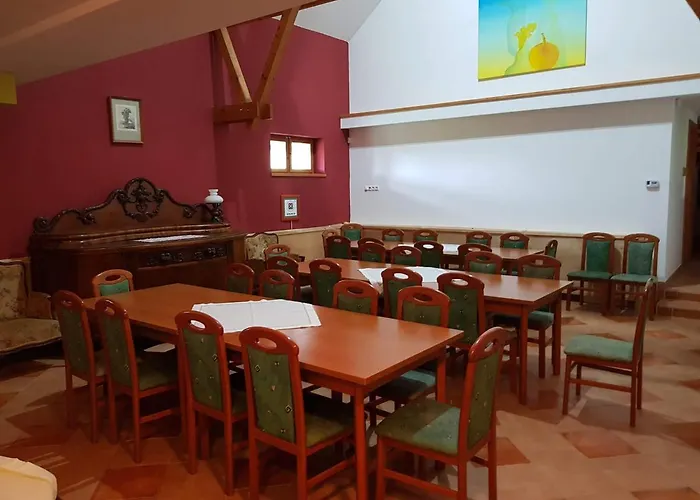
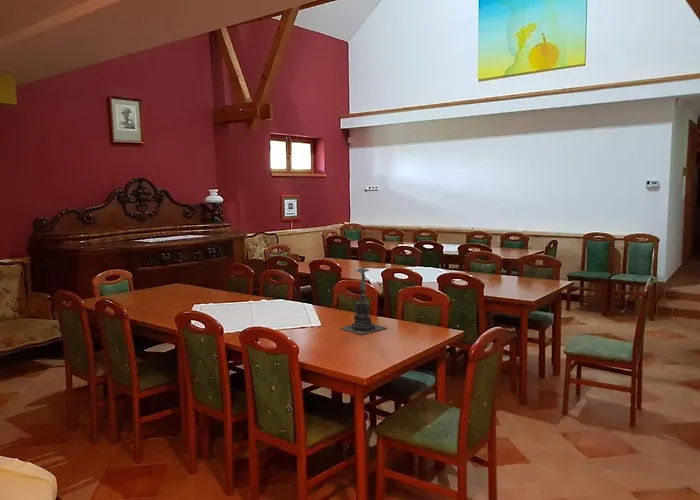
+ candle holder [340,266,387,336]
